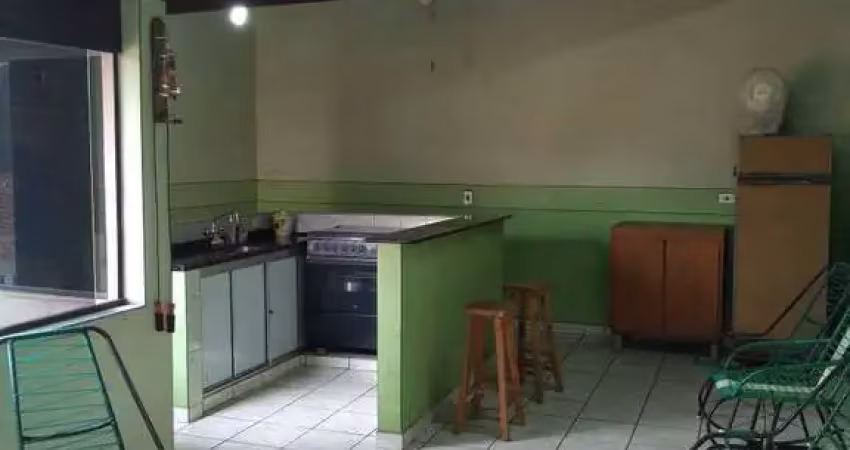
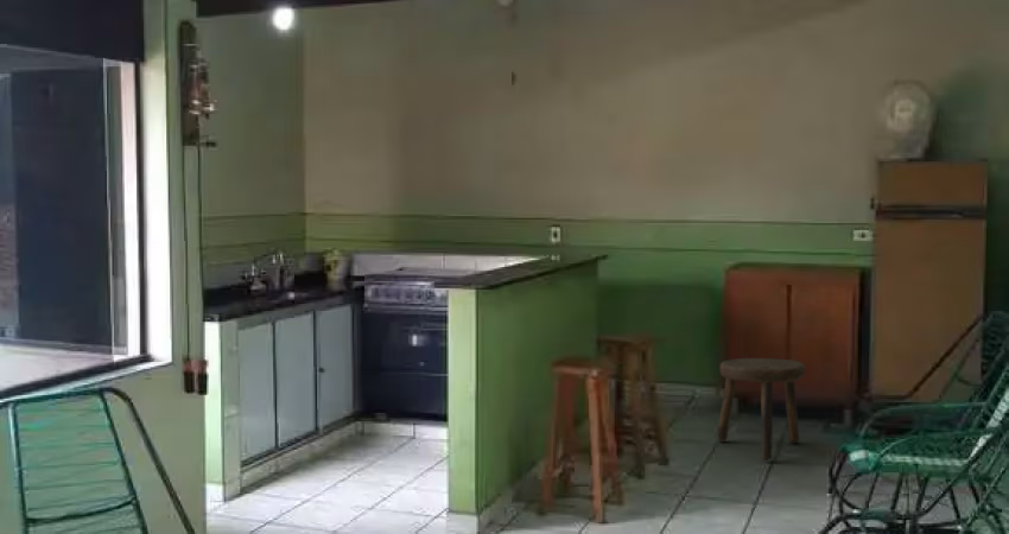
+ stool [717,357,806,462]
